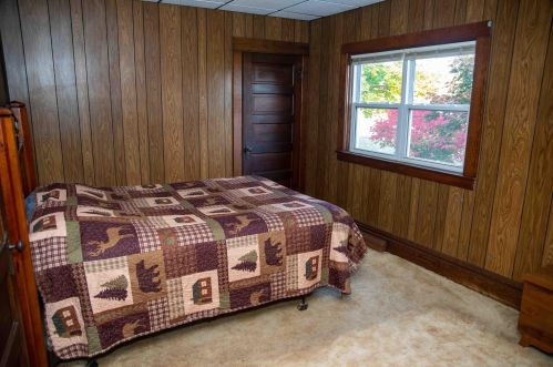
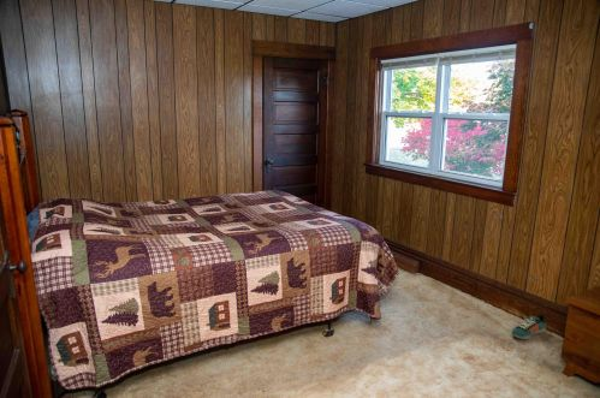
+ sneaker [511,313,547,340]
